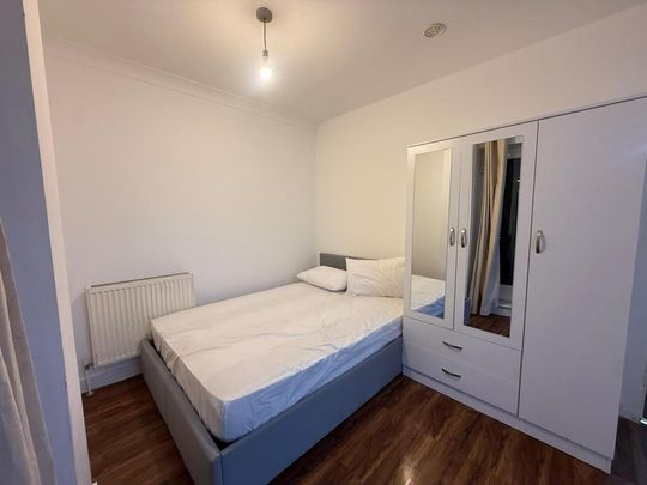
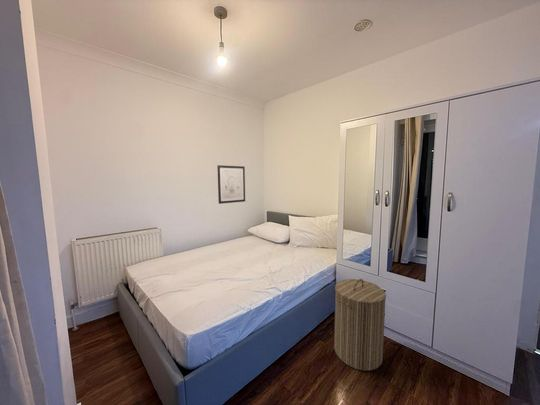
+ laundry hamper [333,278,387,372]
+ wall art [216,164,246,205]
